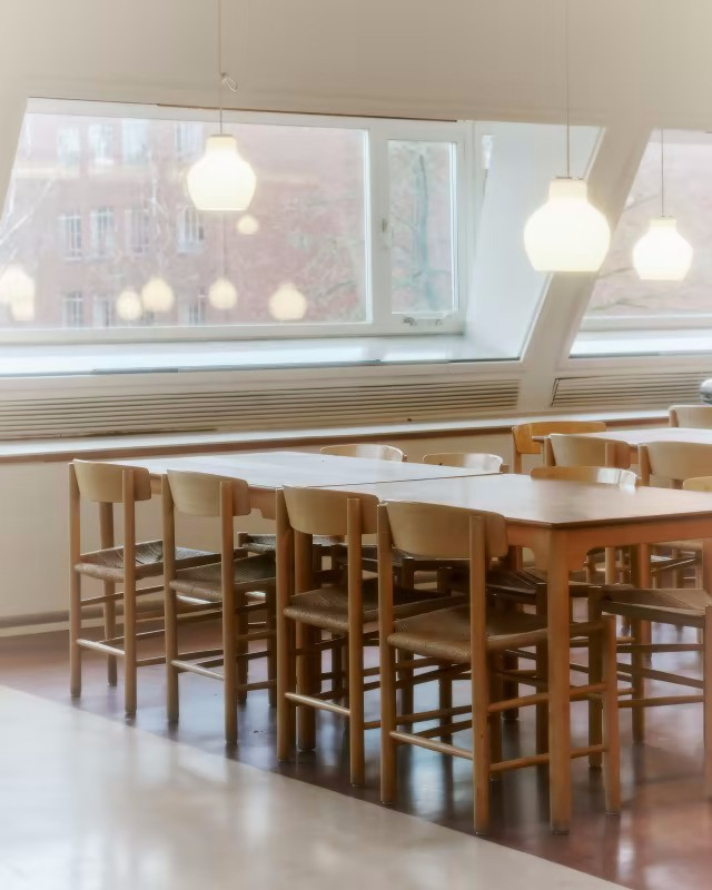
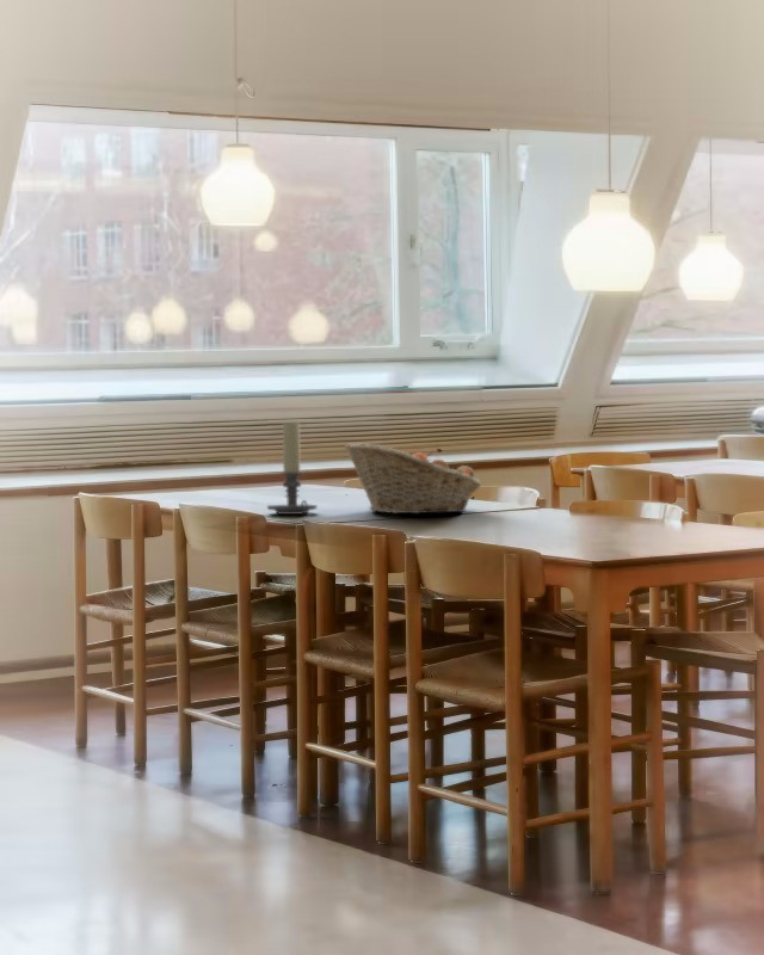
+ candle holder [266,421,319,516]
+ fruit basket [341,443,482,515]
